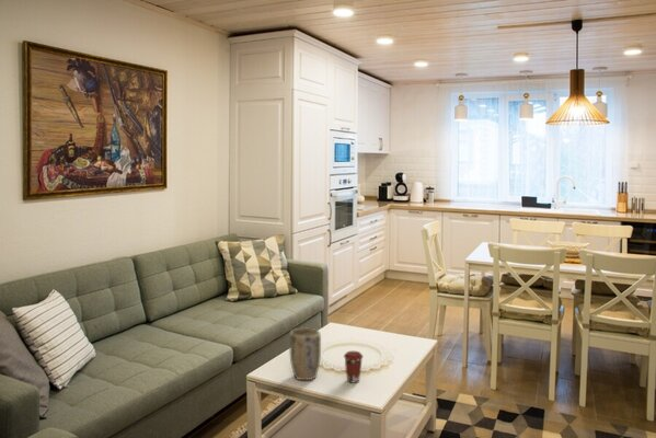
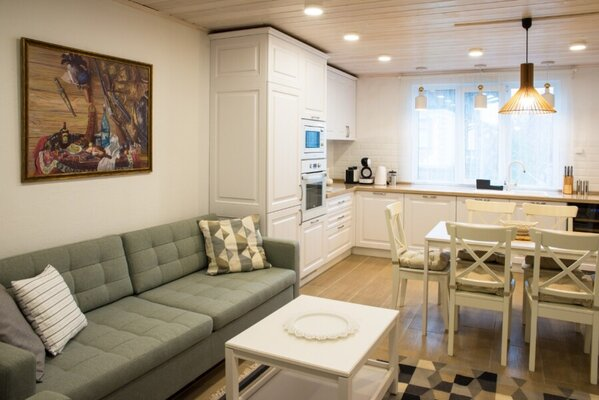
- plant pot [288,327,322,381]
- coffee cup [343,350,365,383]
